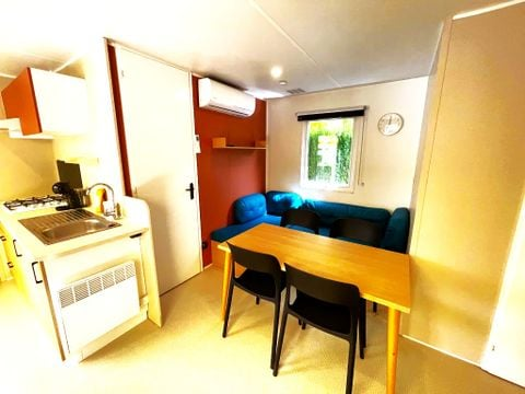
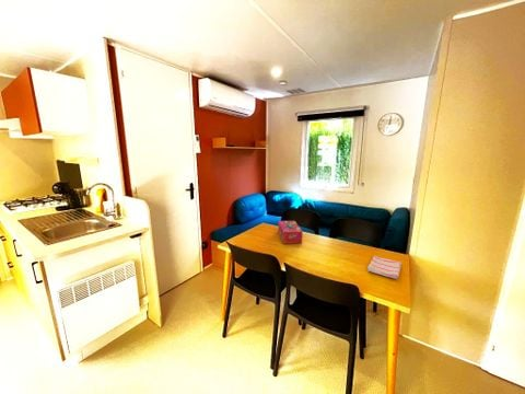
+ tissue box [277,220,304,245]
+ dish towel [366,255,402,280]
